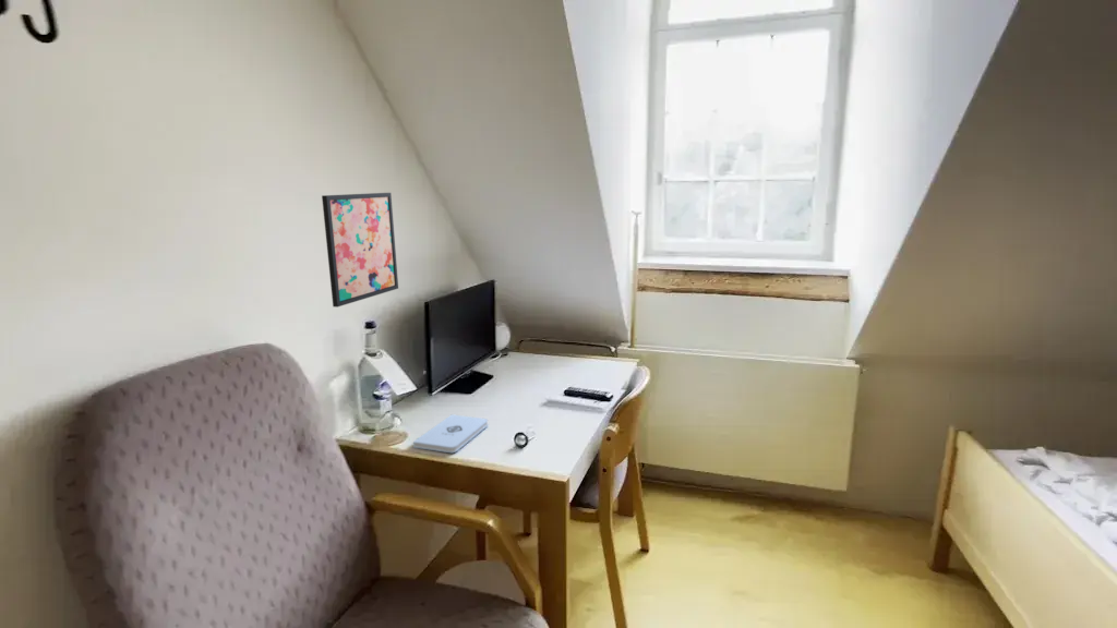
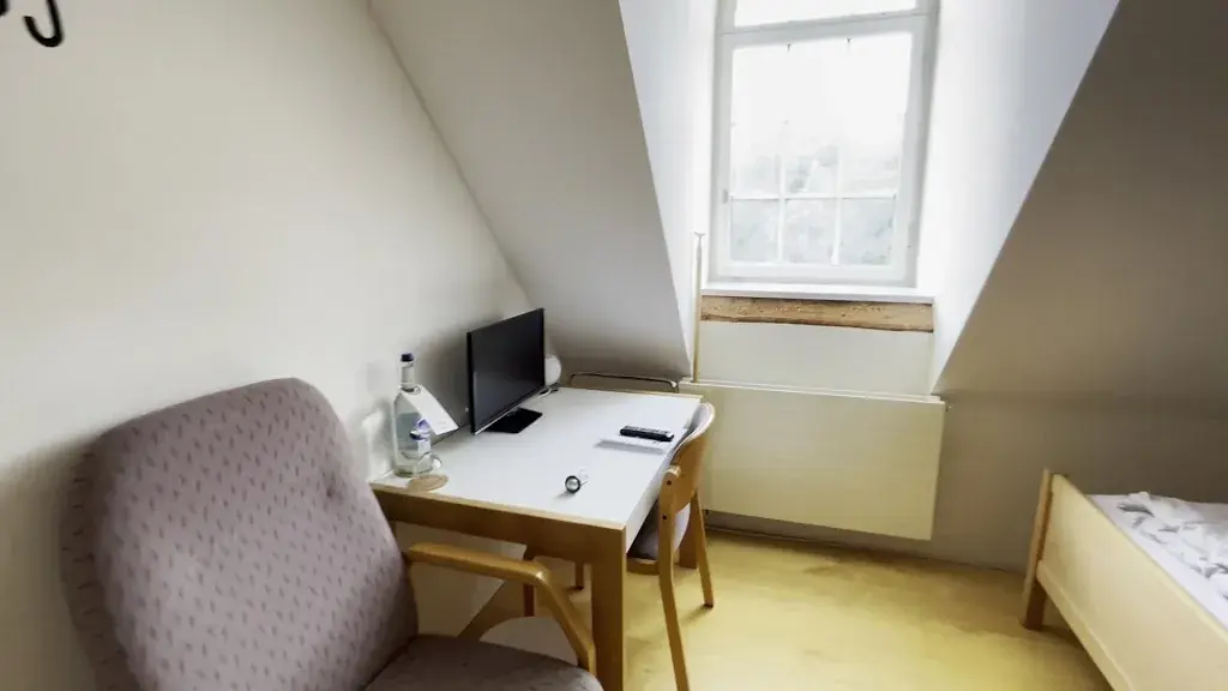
- wall art [321,192,399,309]
- notepad [412,413,489,454]
